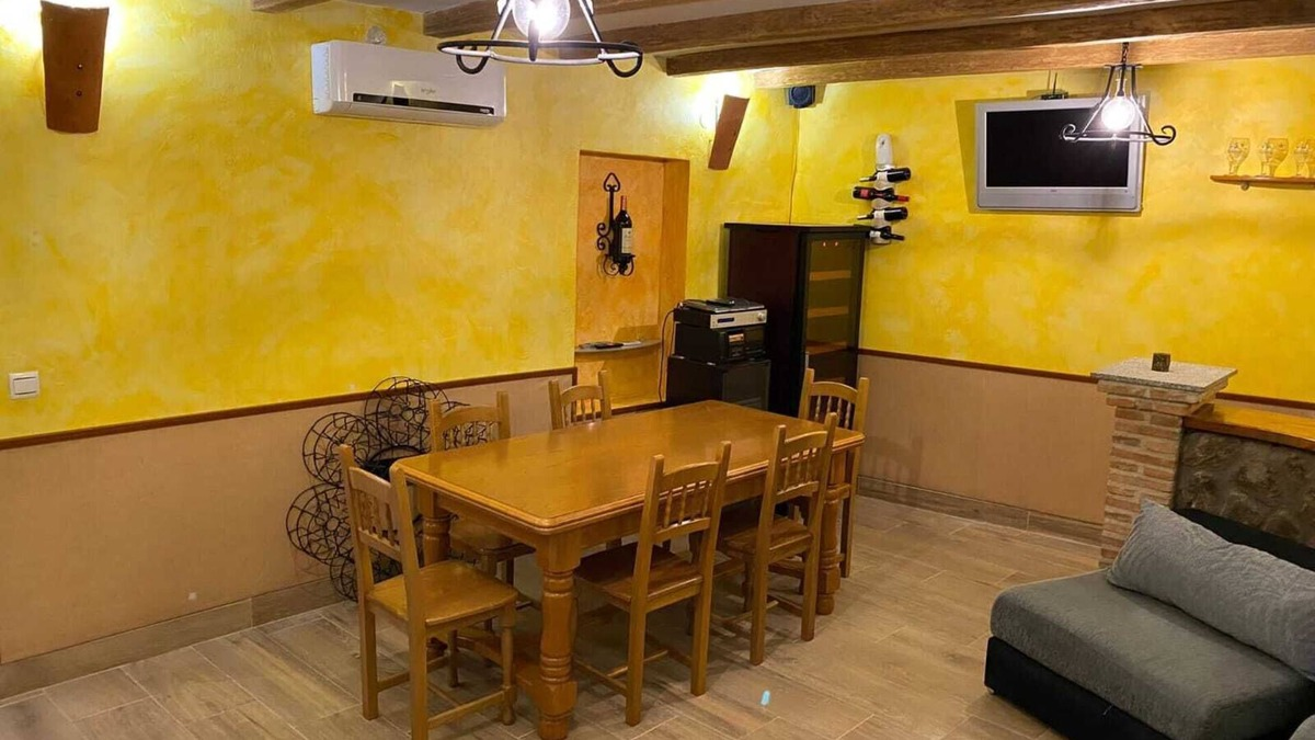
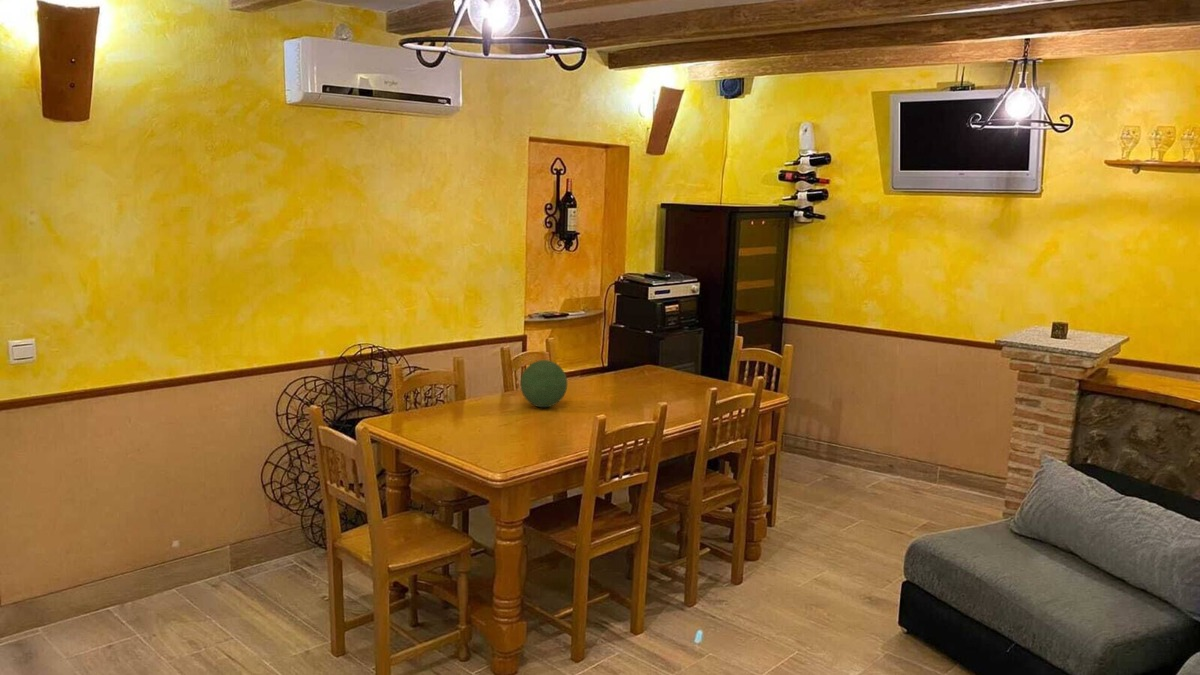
+ decorative orb [519,359,568,408]
